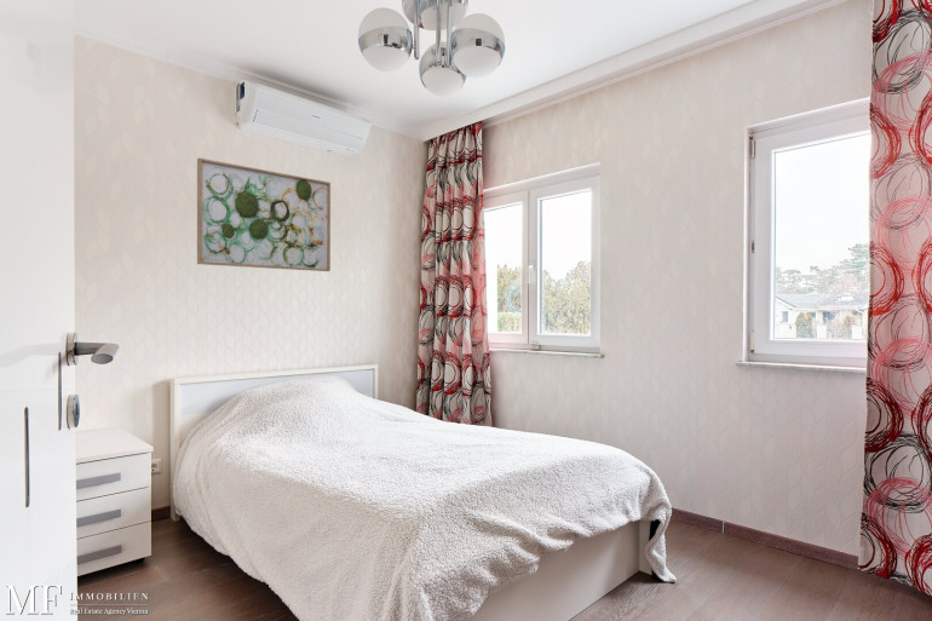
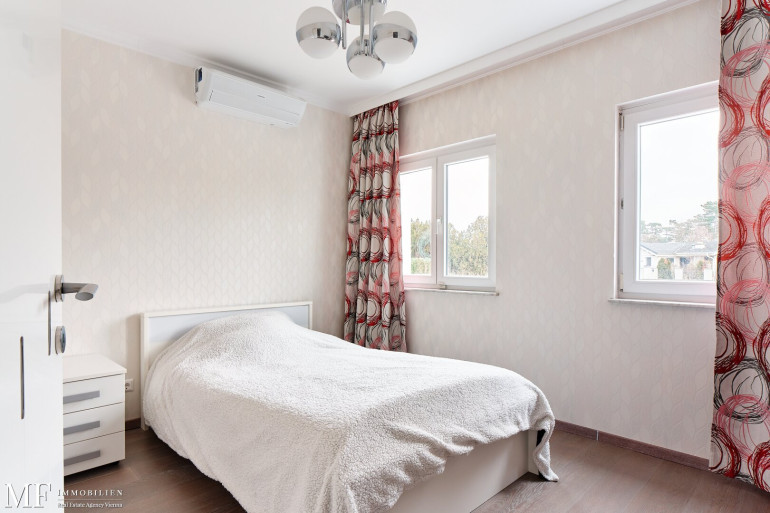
- wall art [196,157,332,272]
